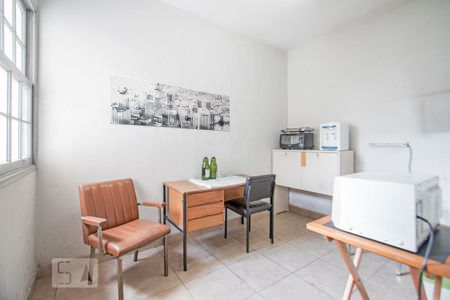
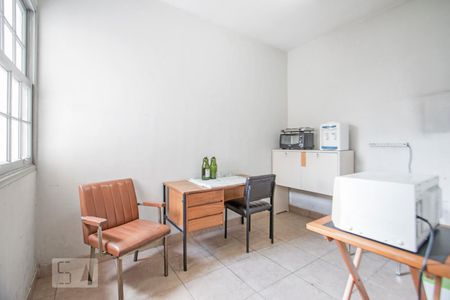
- wall art [109,73,231,132]
